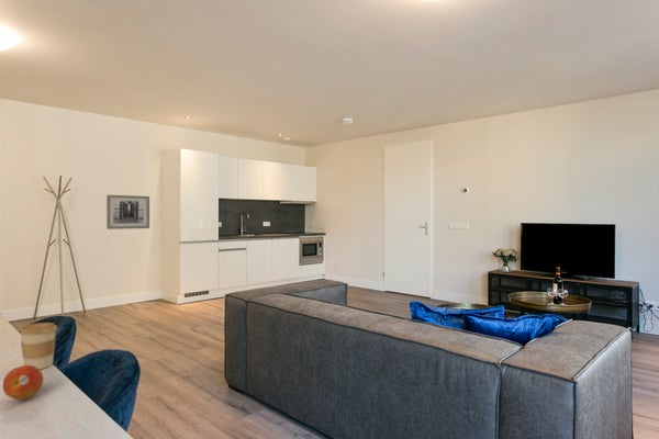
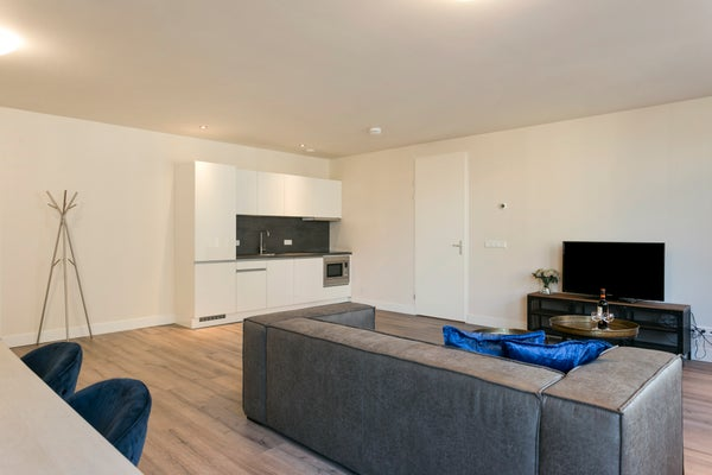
- coffee cup [19,322,58,370]
- wall art [105,194,150,230]
- fruit [2,364,44,401]
